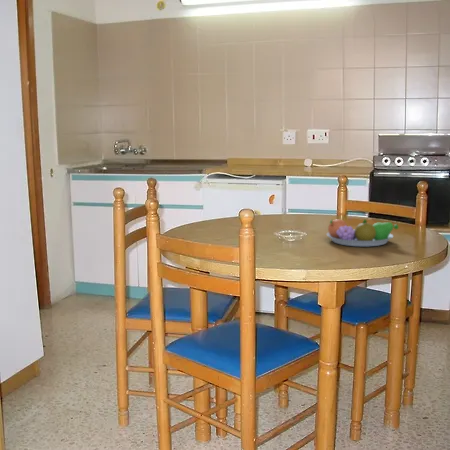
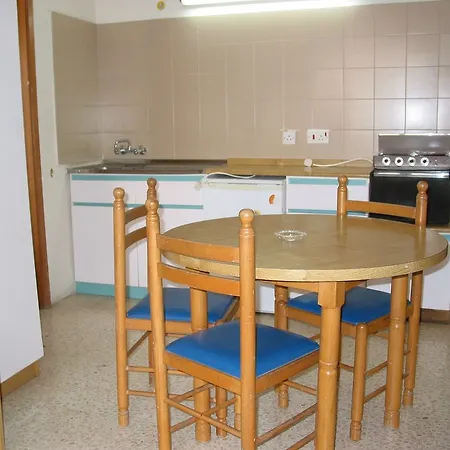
- fruit bowl [325,218,399,247]
